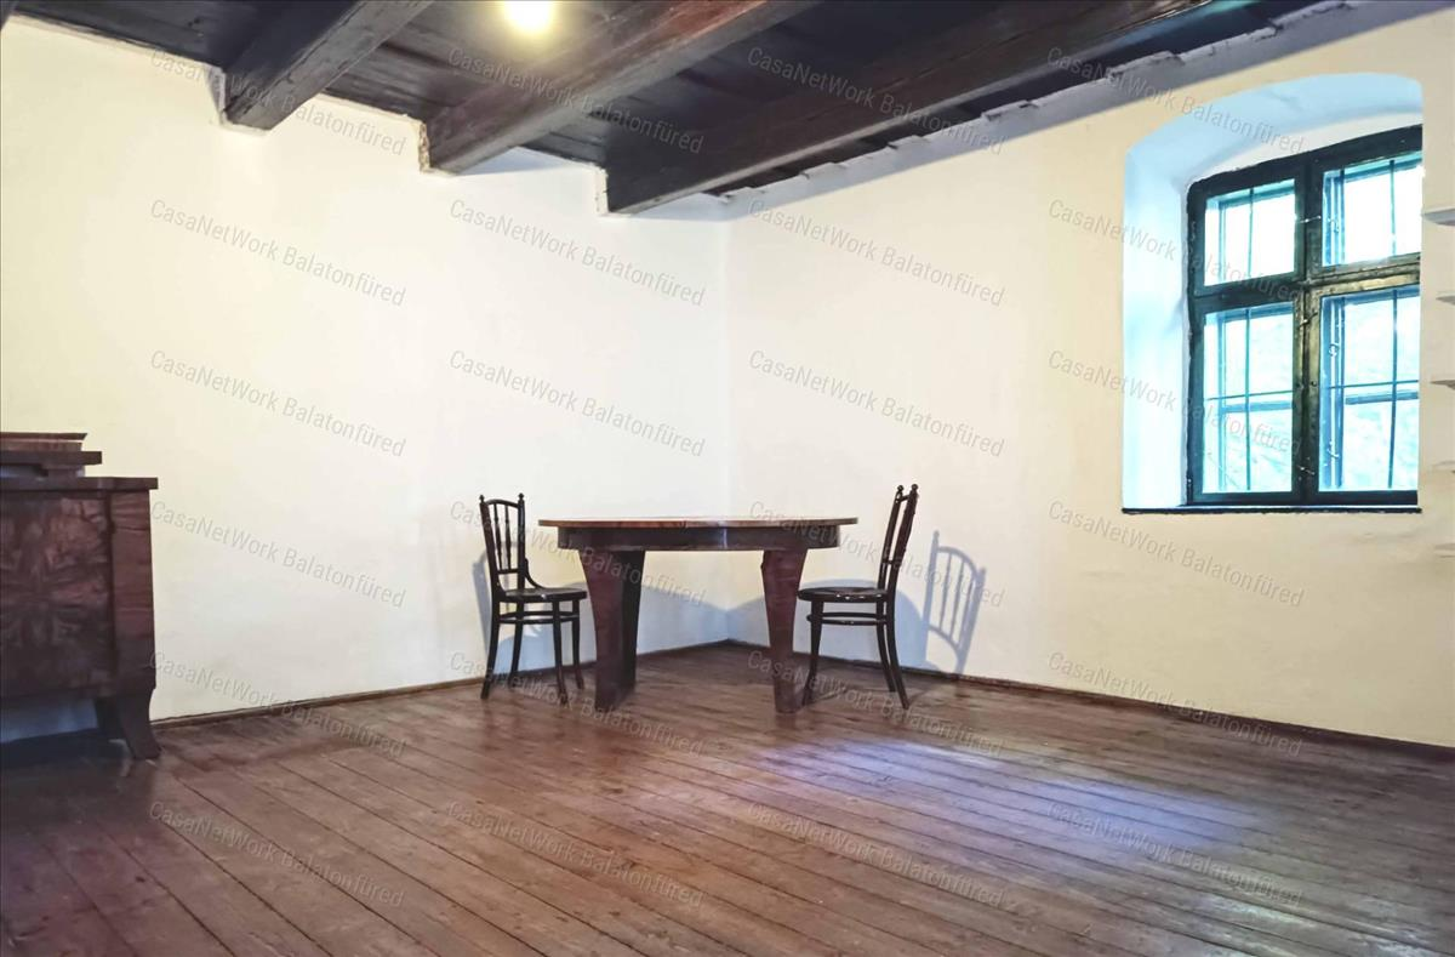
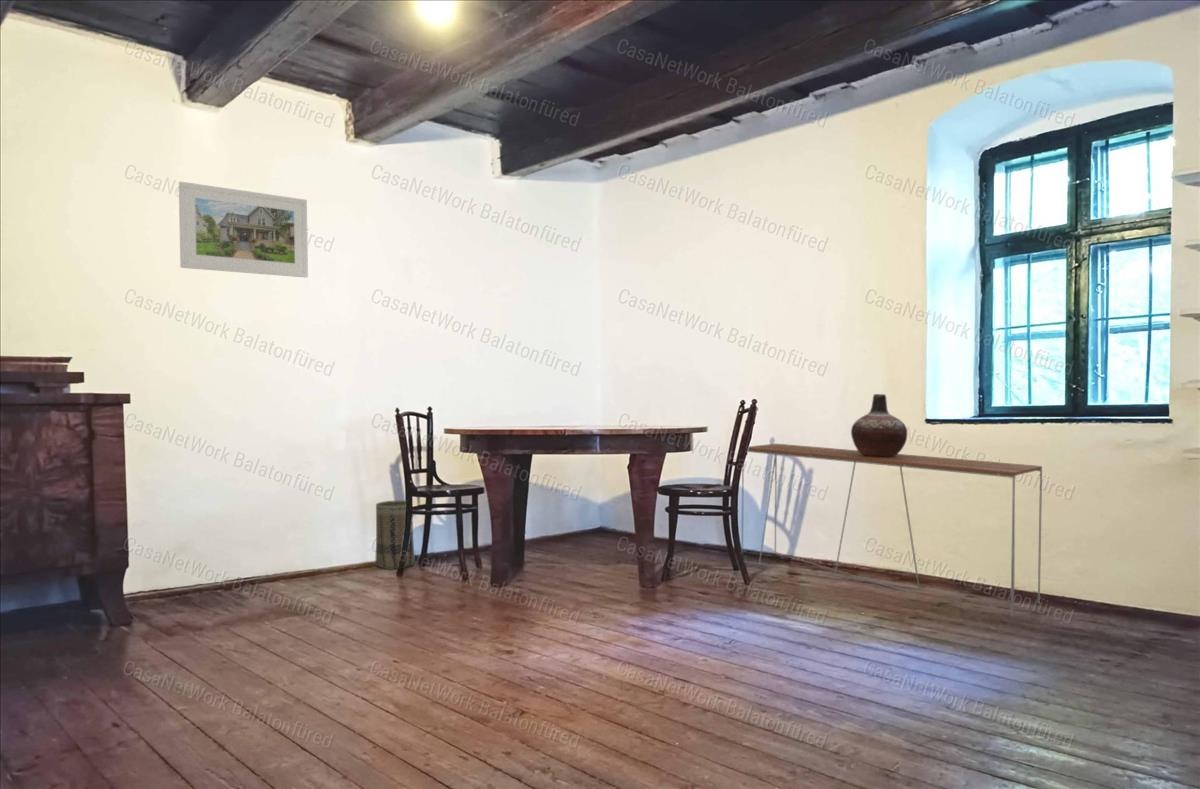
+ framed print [178,181,309,279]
+ basket [375,500,415,571]
+ console table [741,443,1043,618]
+ vase [850,393,908,456]
